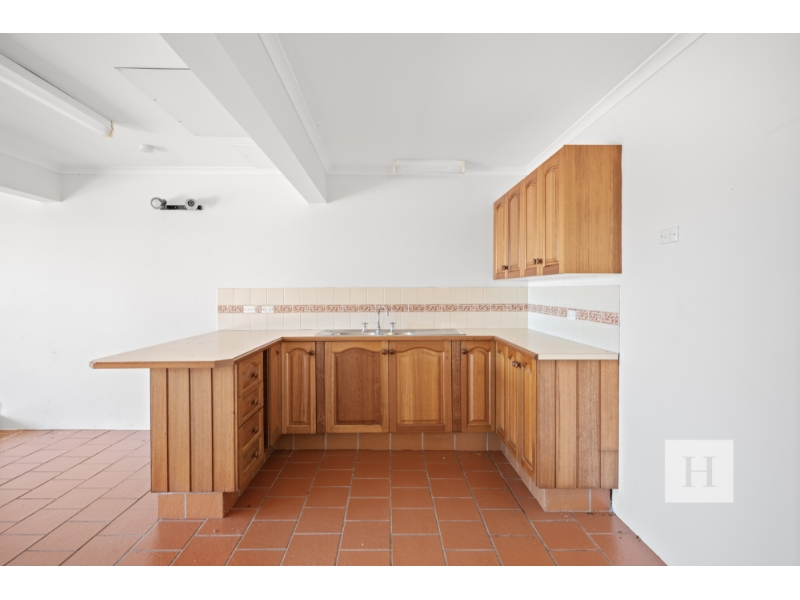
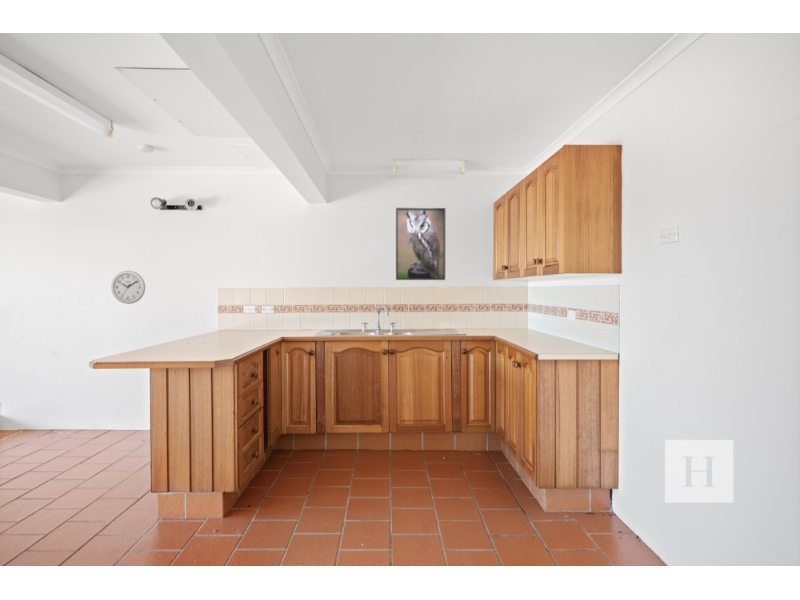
+ wall clock [110,270,146,305]
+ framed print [395,207,446,281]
